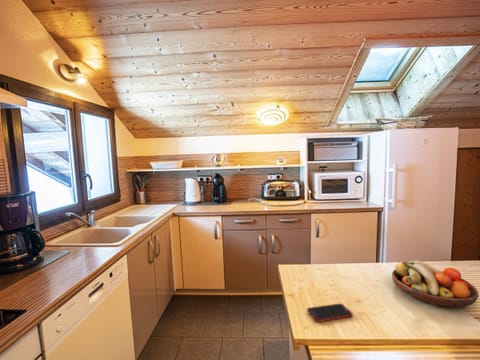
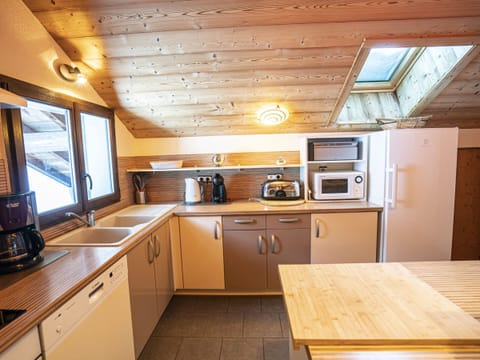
- cell phone [306,303,354,323]
- fruit bowl [391,259,479,309]
